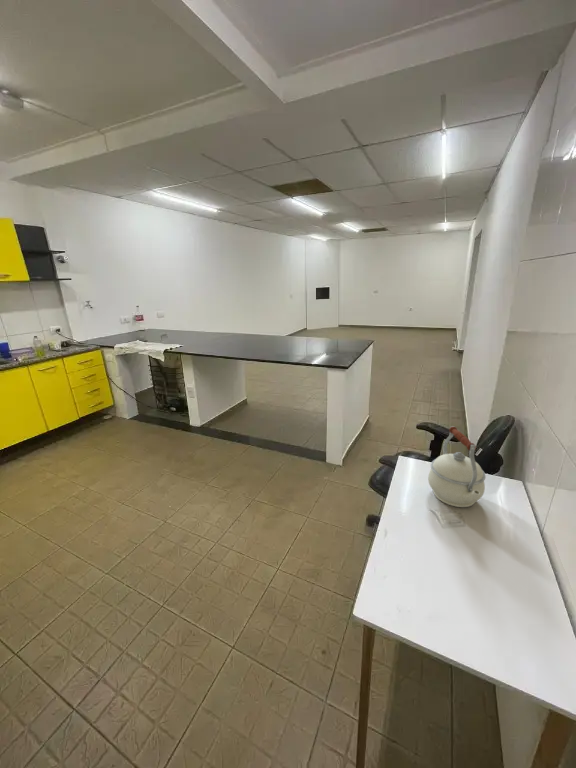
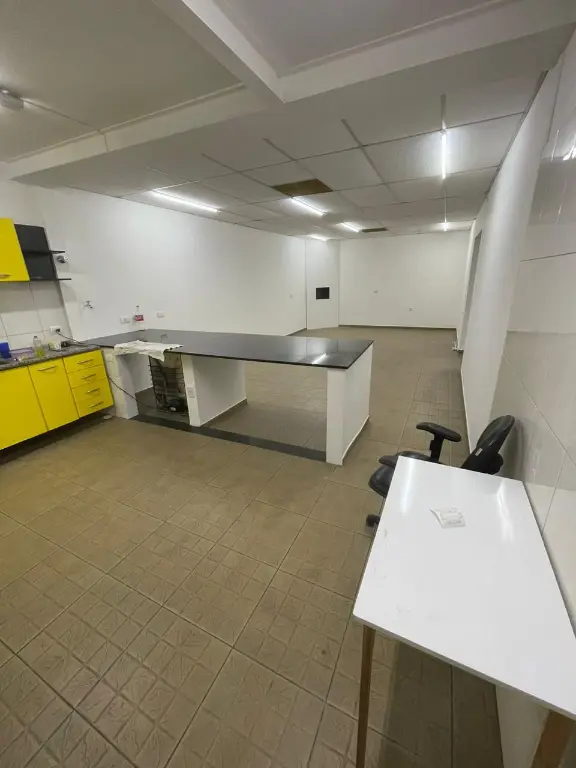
- kettle [427,425,487,508]
